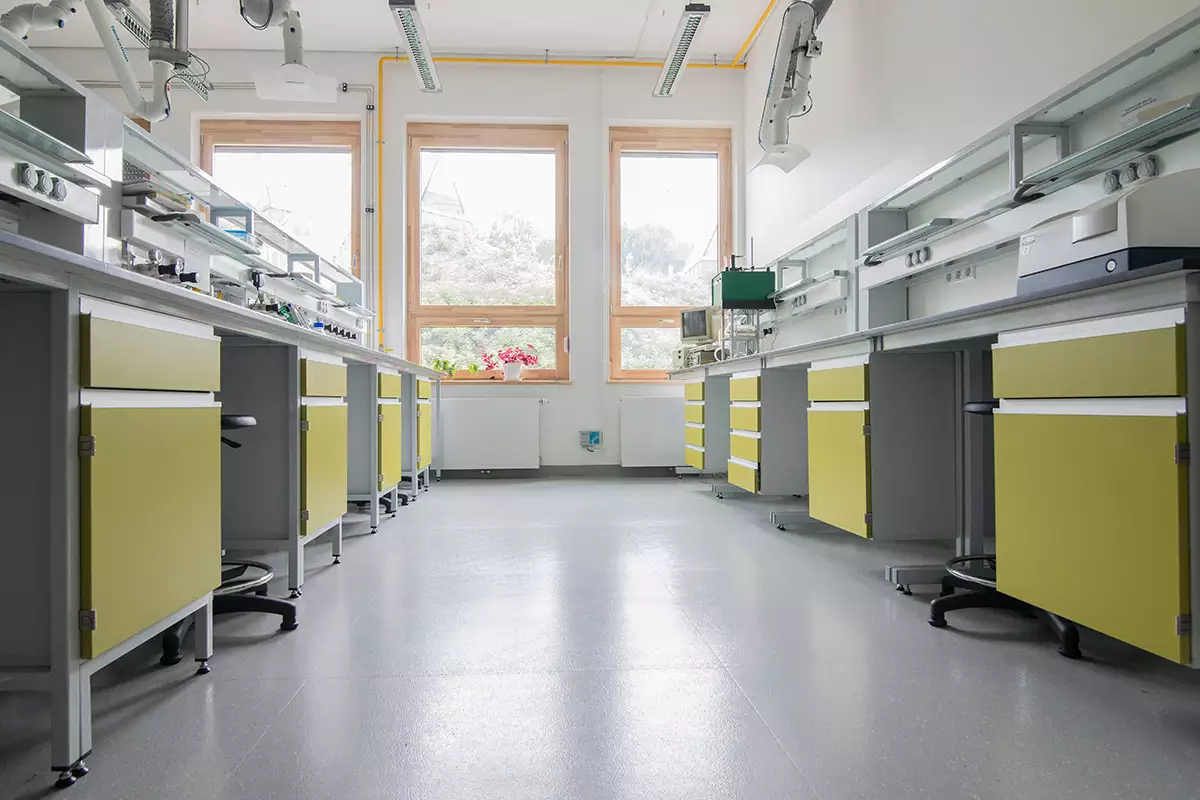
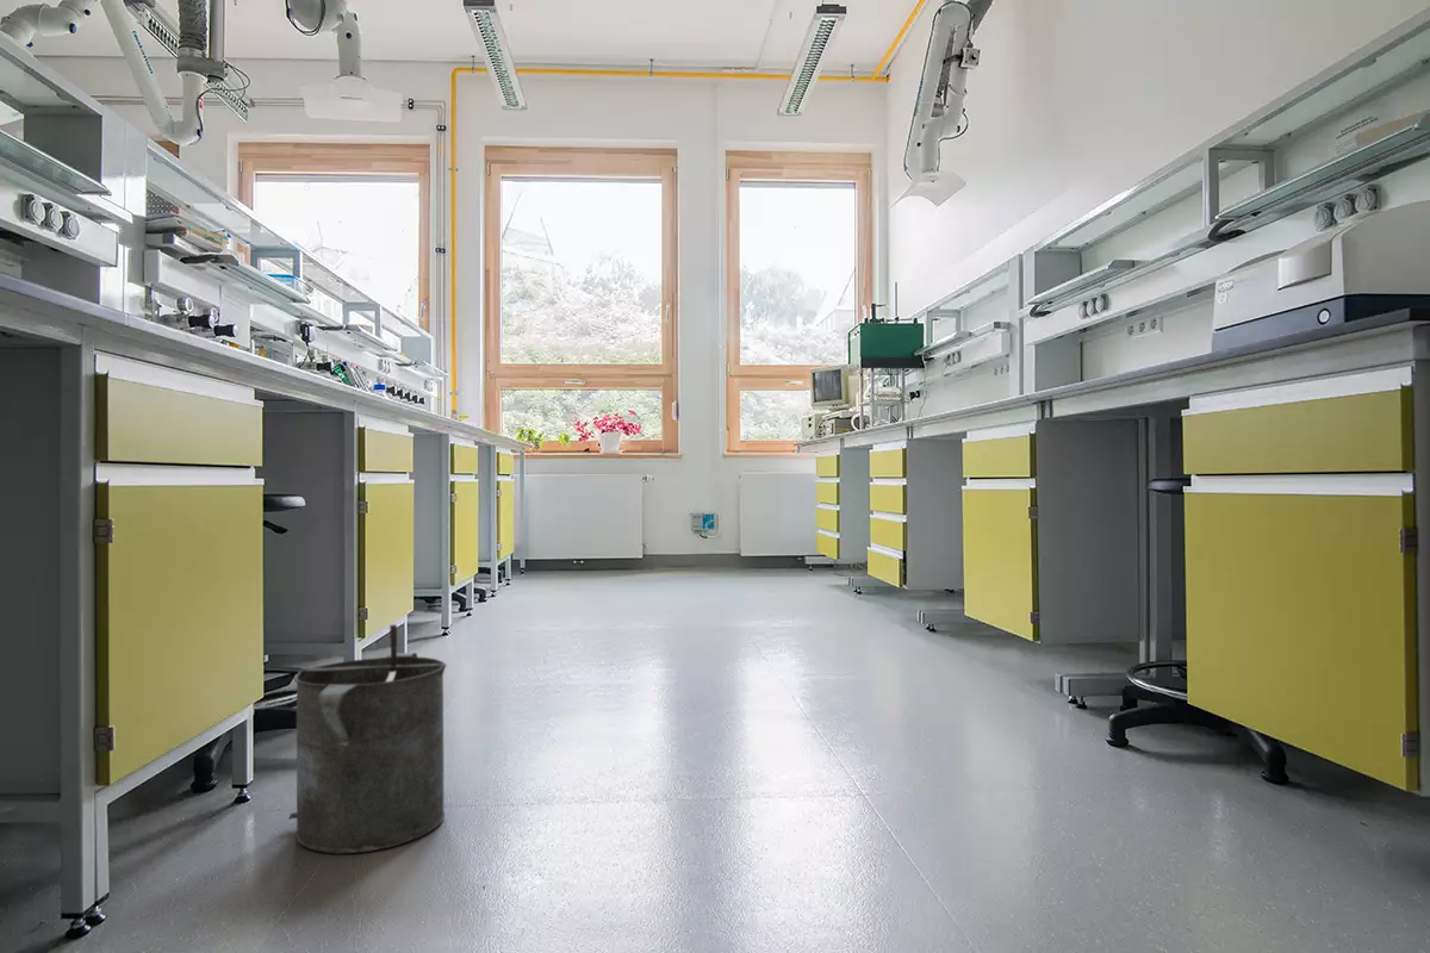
+ bucket [288,624,448,855]
